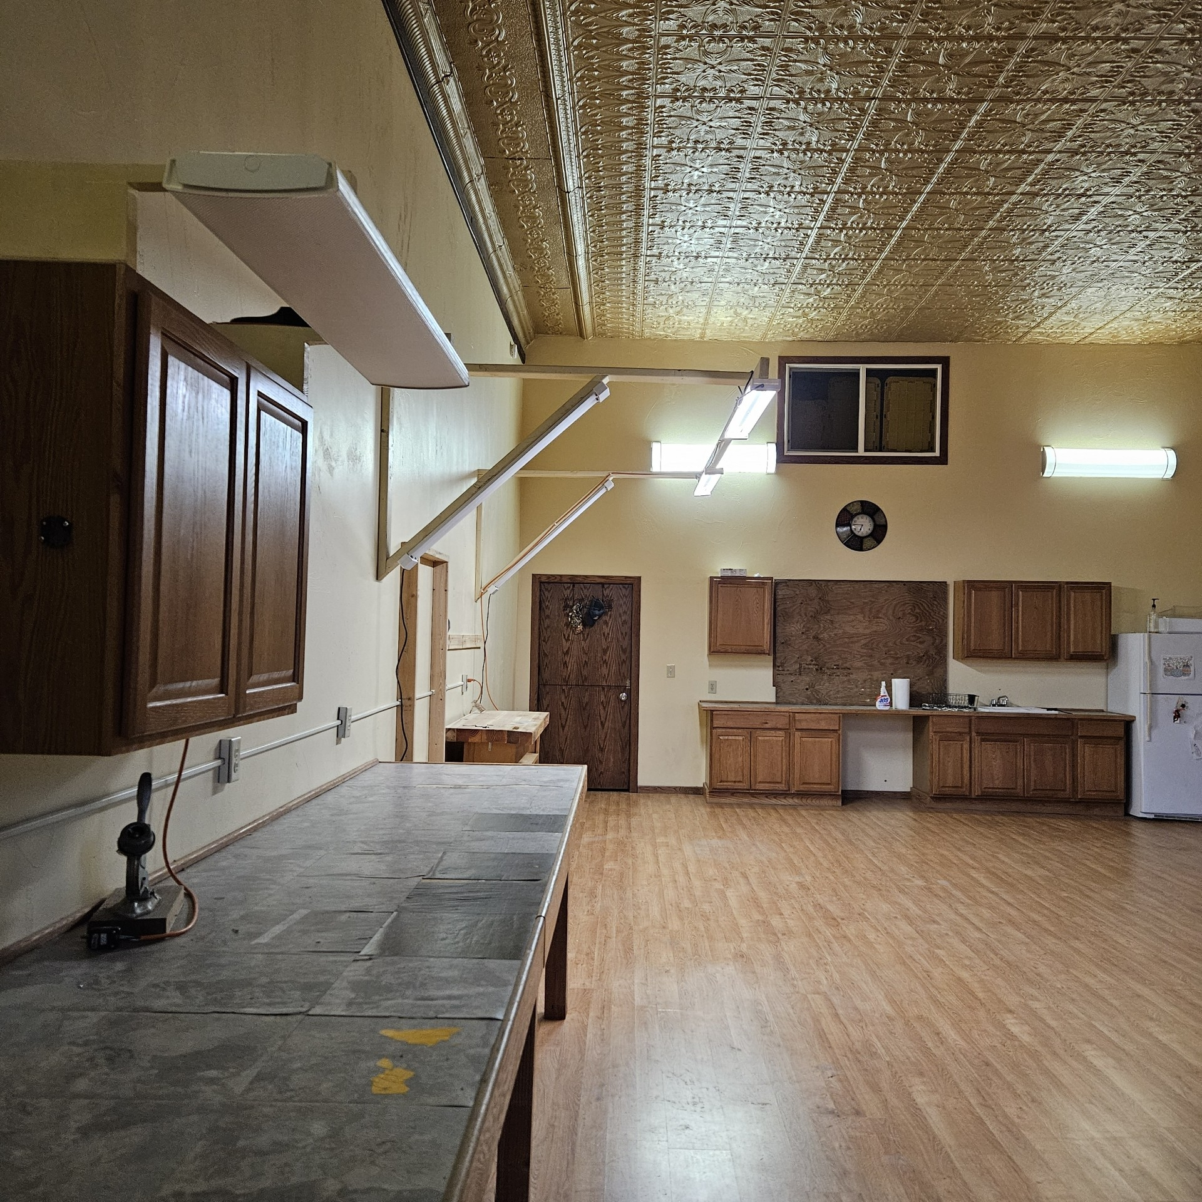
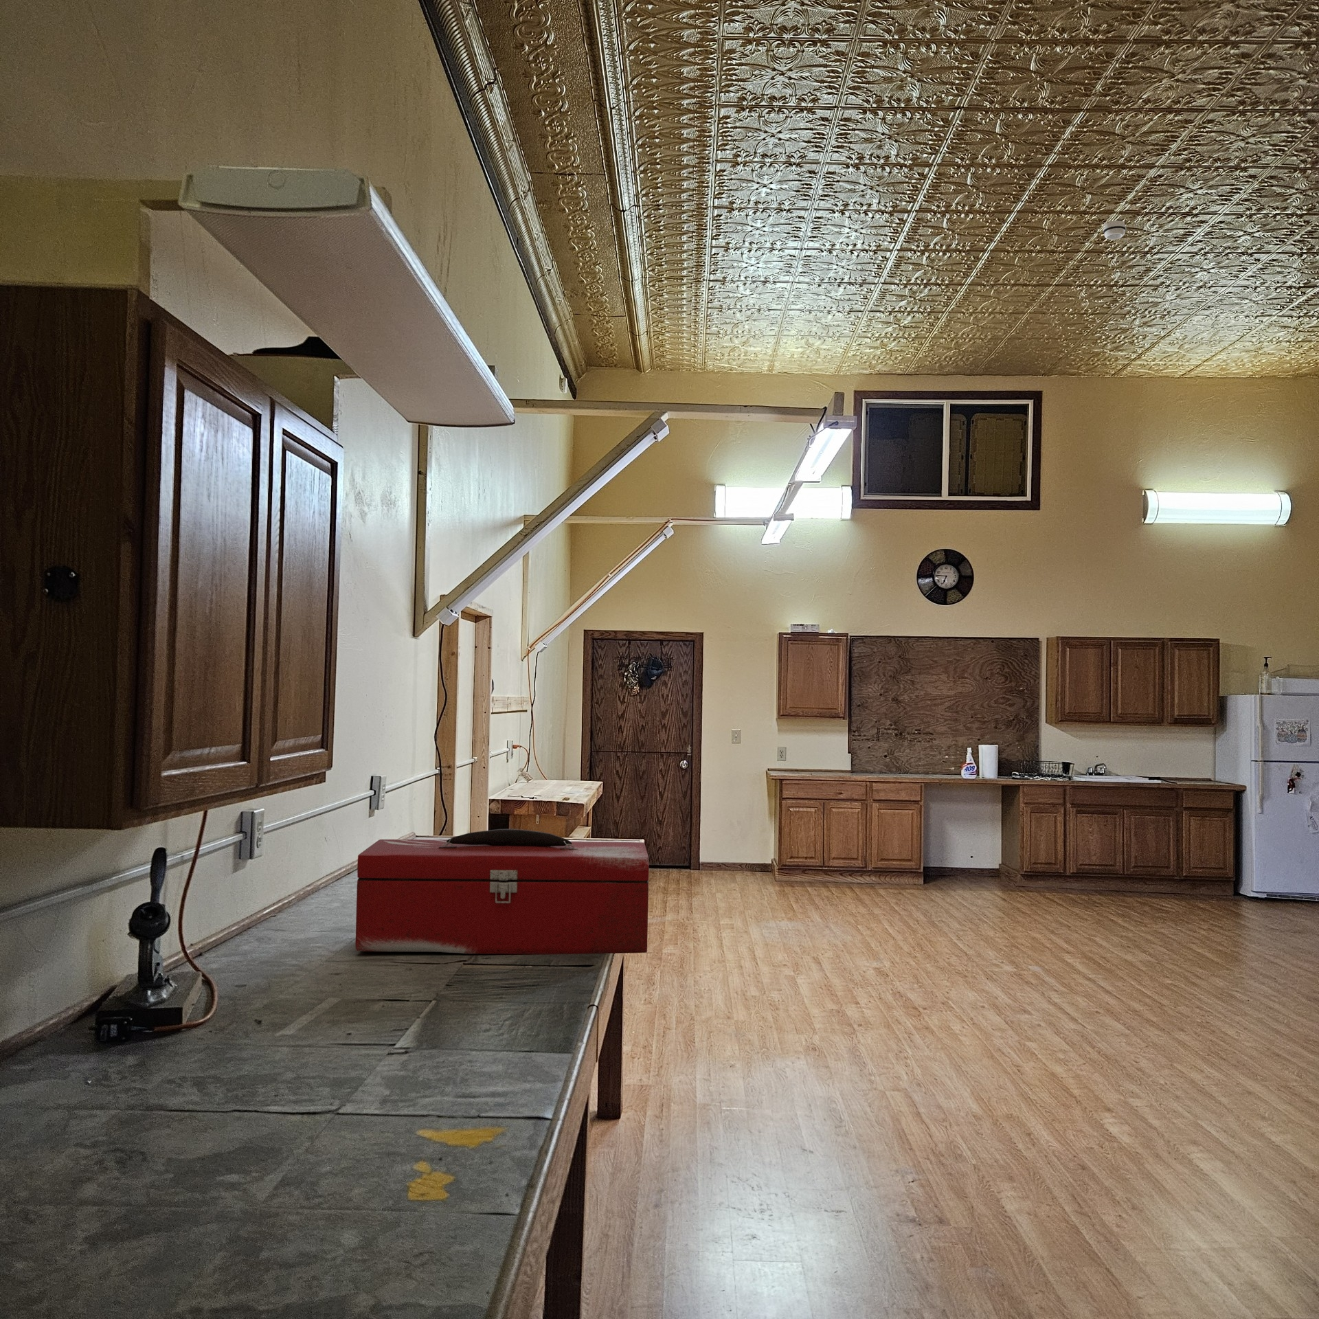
+ toolbox [354,829,650,955]
+ smoke detector [1103,220,1127,240]
